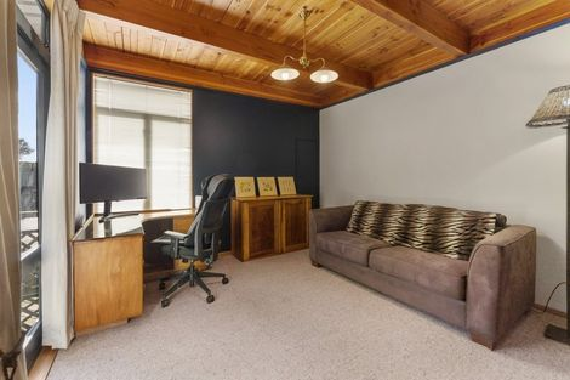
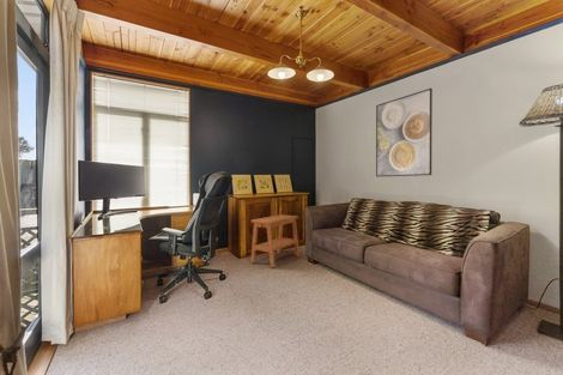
+ side table [249,213,301,268]
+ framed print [375,87,434,179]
